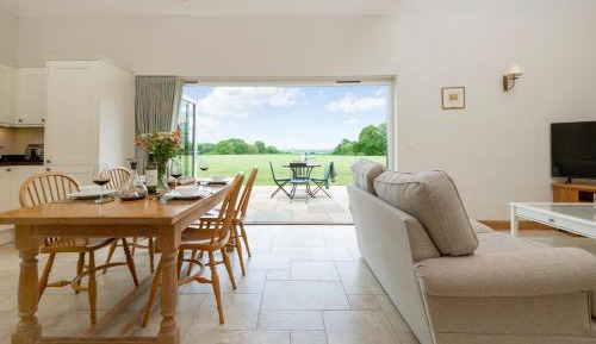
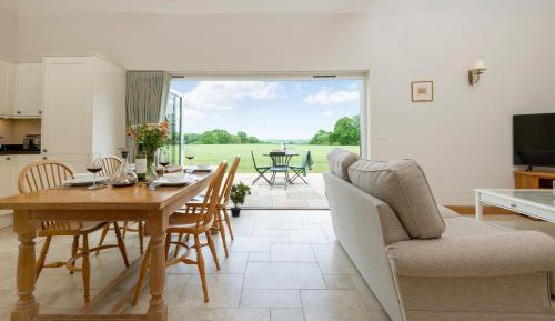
+ potted plant [229,180,253,218]
